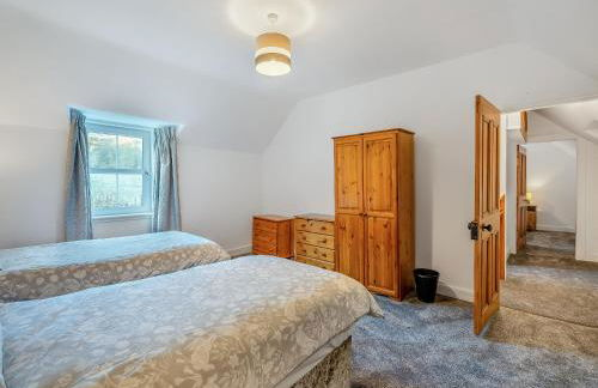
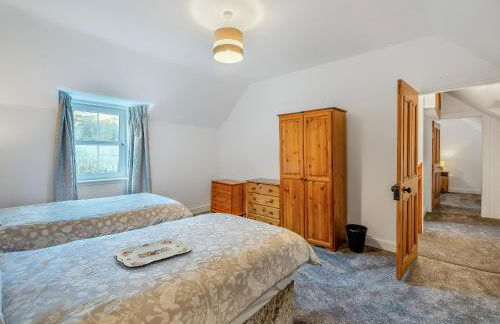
+ serving tray [114,238,193,268]
